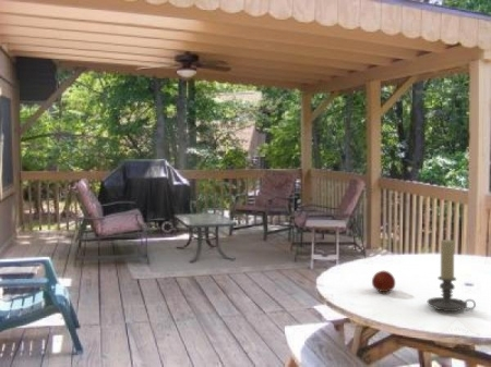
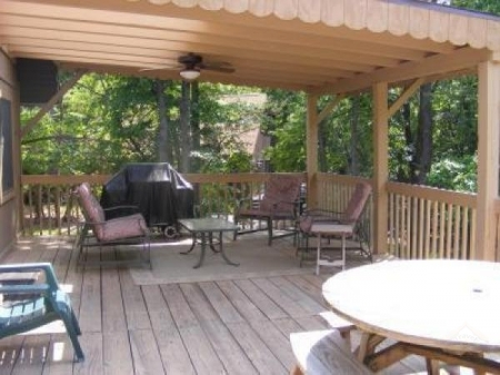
- fruit [371,270,396,294]
- candle holder [427,238,477,313]
